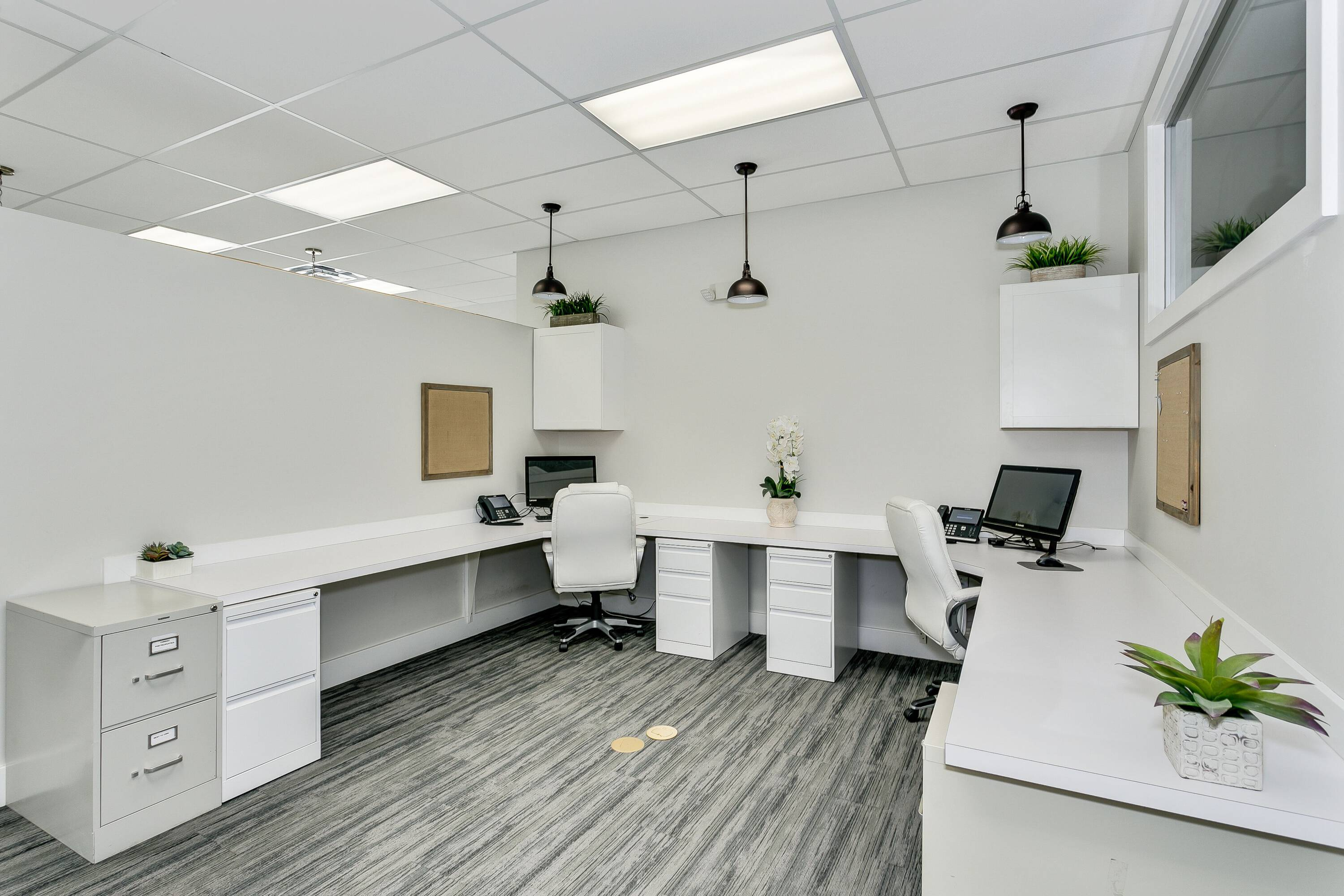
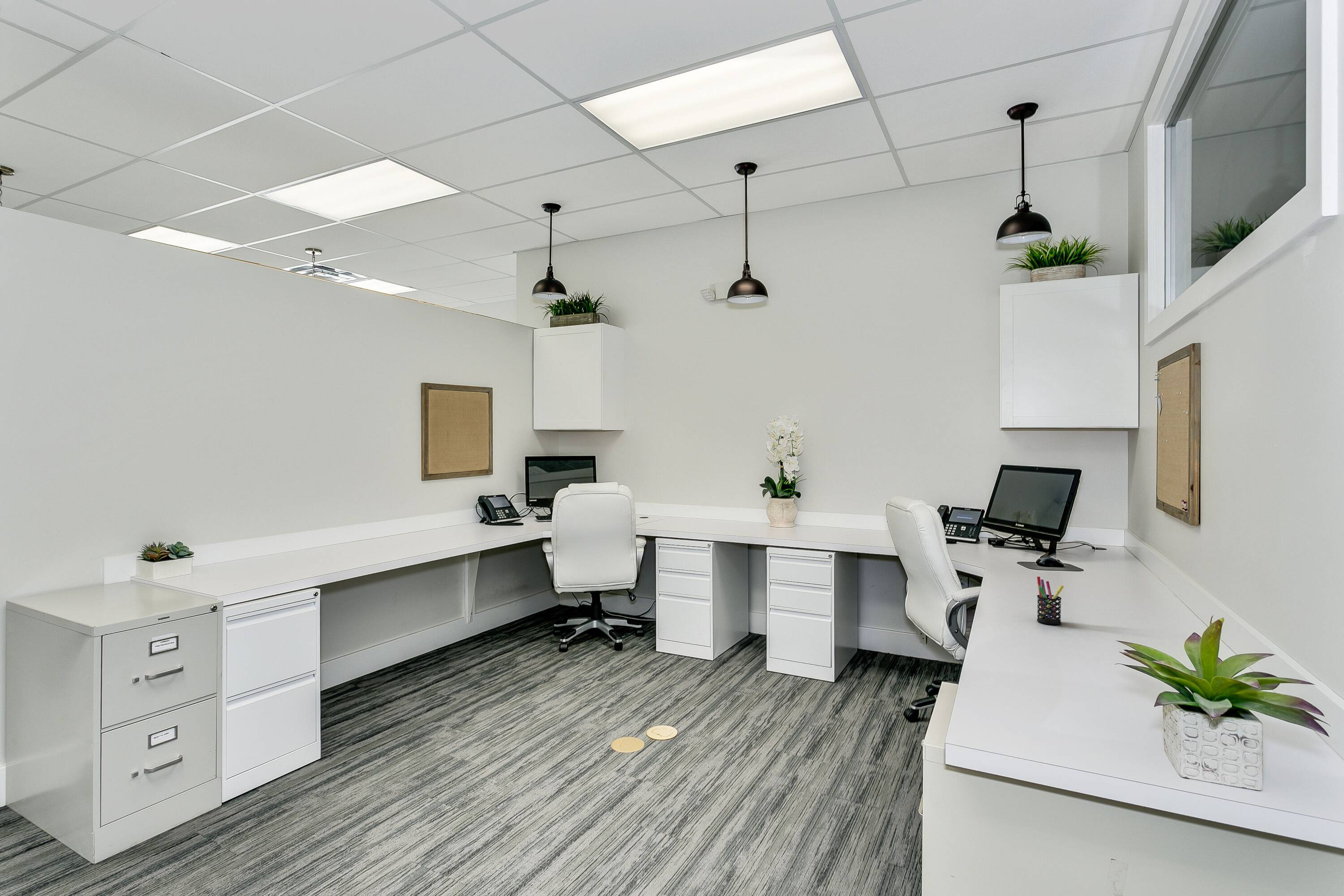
+ pen holder [1037,576,1064,625]
